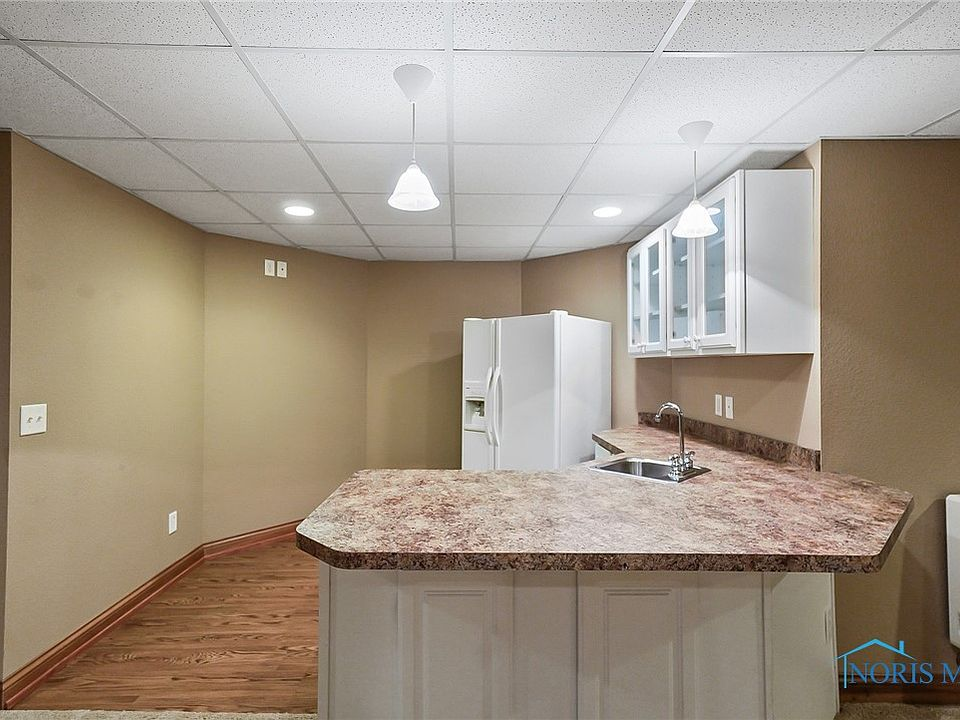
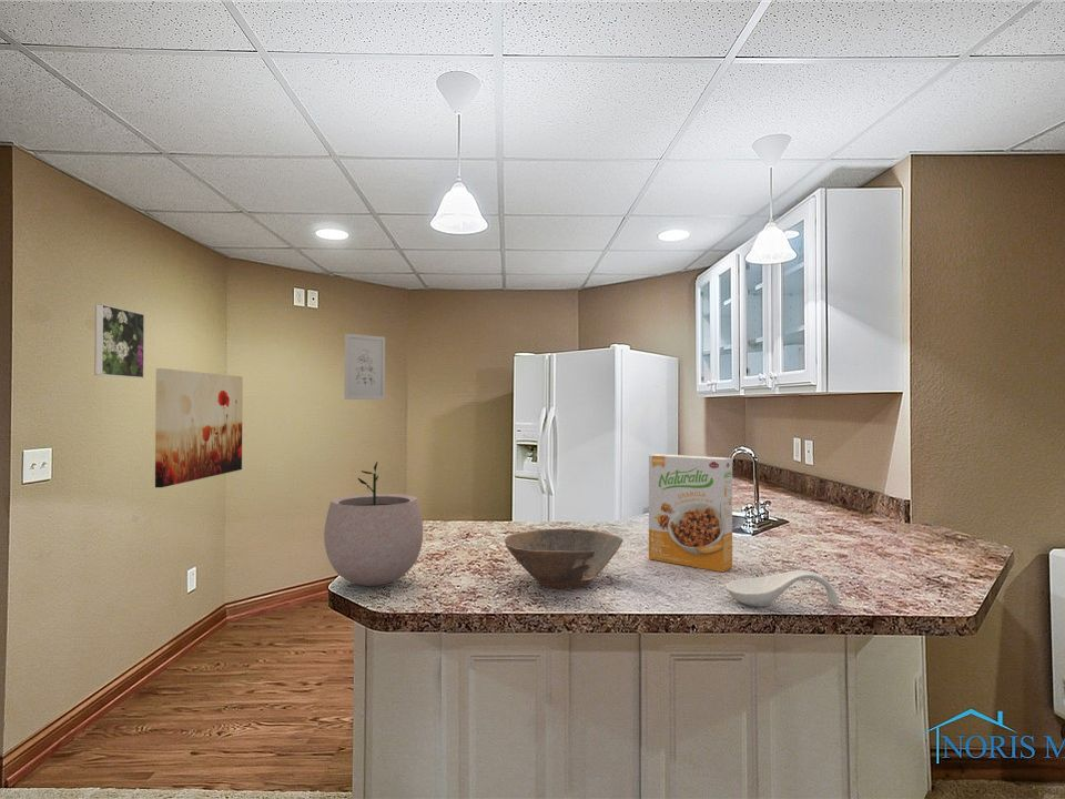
+ wall art [154,367,244,488]
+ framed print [93,303,145,380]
+ plant pot [323,461,424,587]
+ wall art [344,333,386,401]
+ spoon rest [726,569,840,607]
+ bowl [503,527,625,590]
+ cereal box [648,453,733,573]
